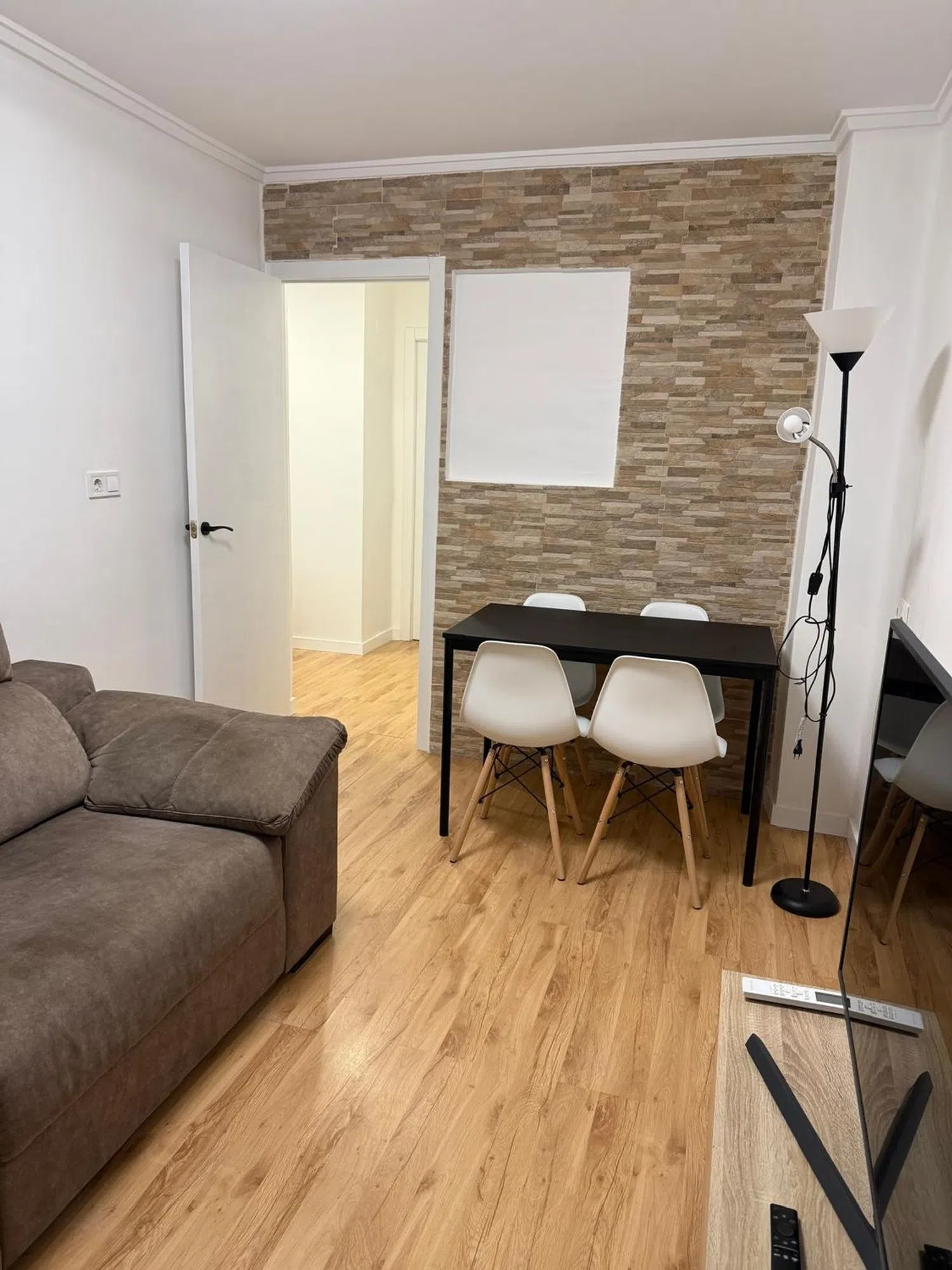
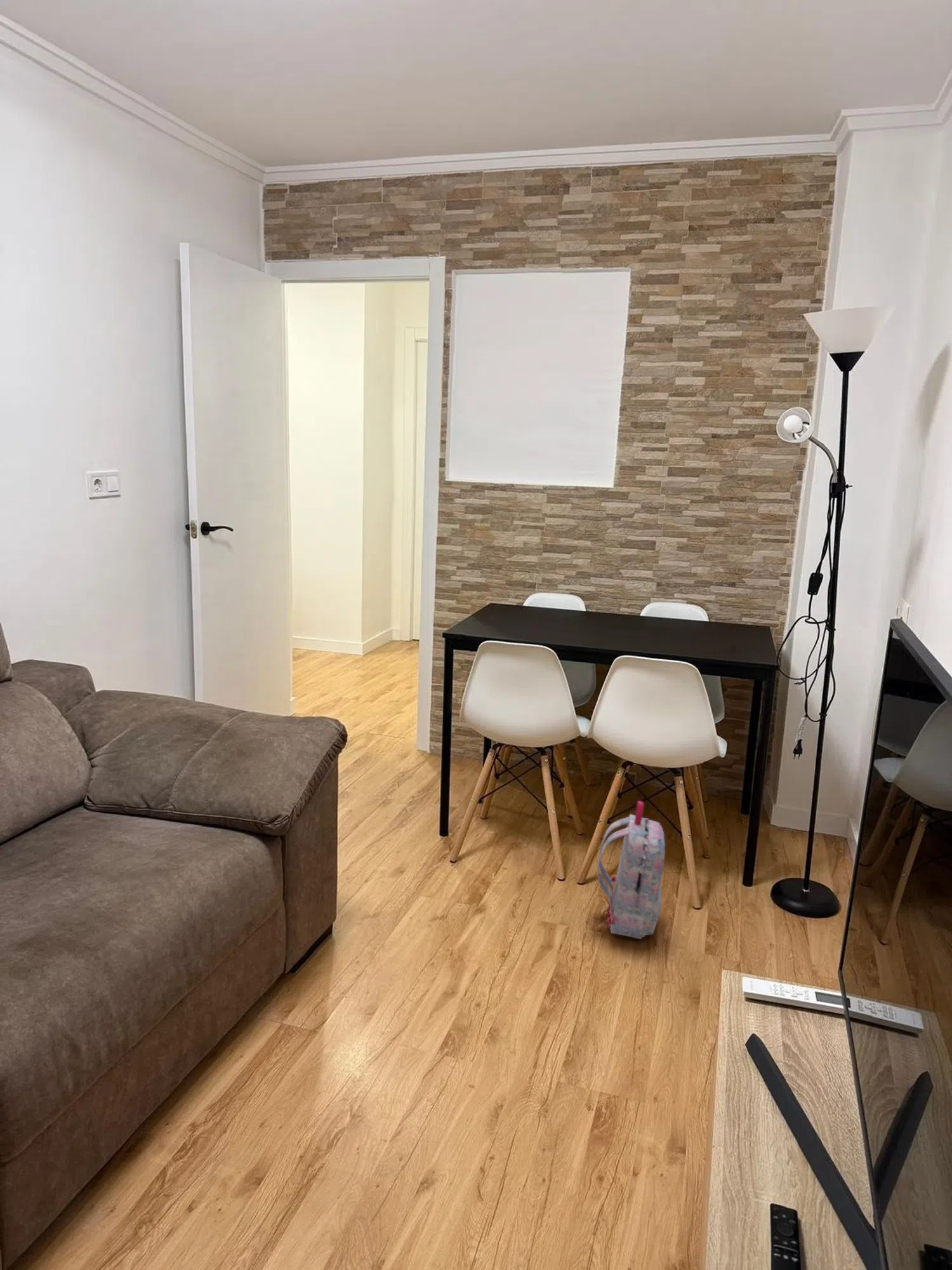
+ backpack [597,800,666,940]
